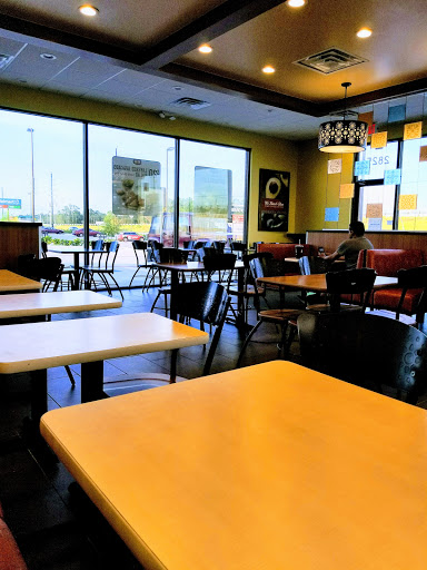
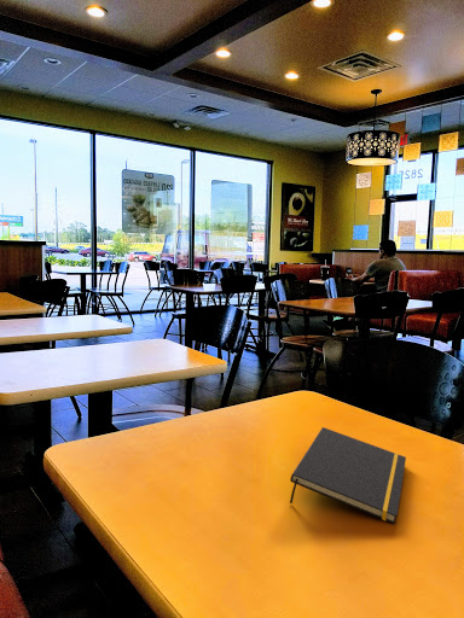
+ notepad [289,426,407,525]
